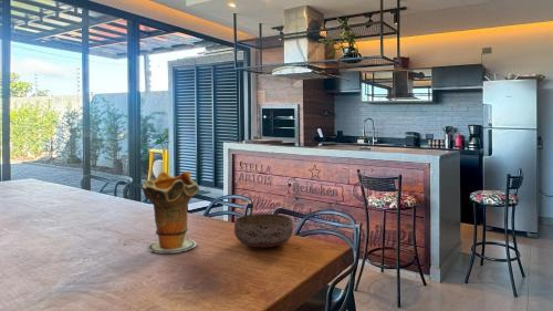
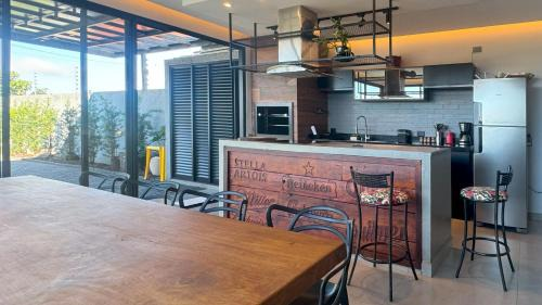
- bowl [233,212,294,249]
- decorative vase [140,170,200,255]
